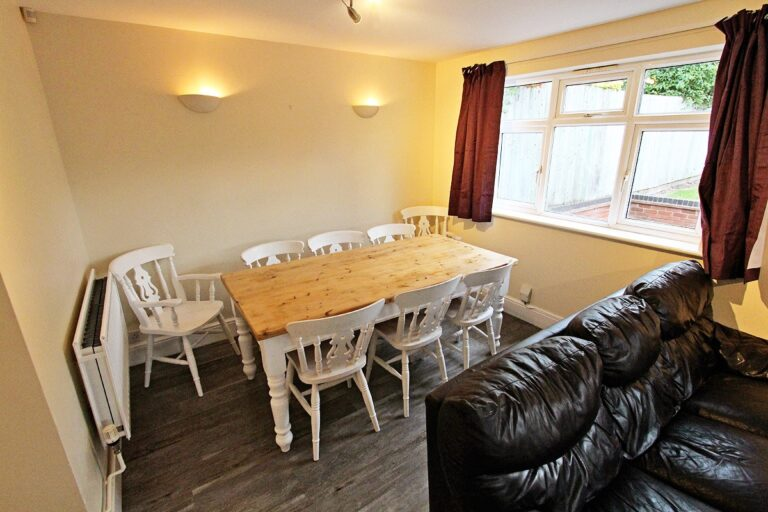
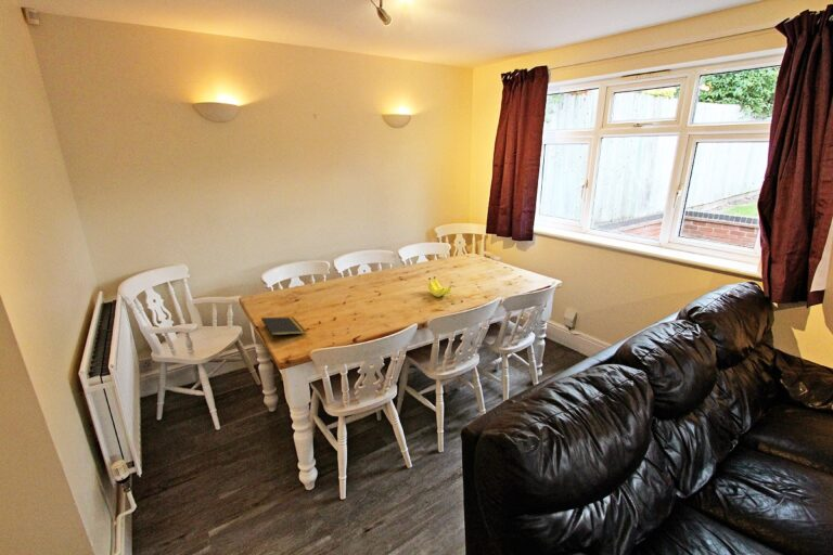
+ notepad [260,315,307,343]
+ banana [427,275,452,298]
